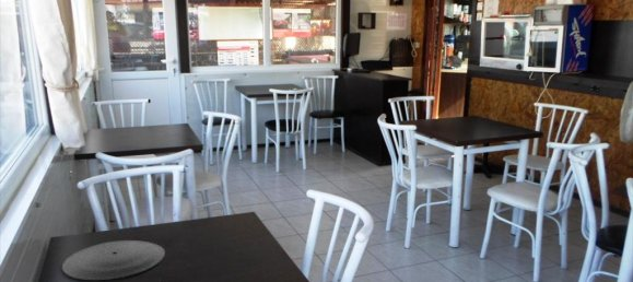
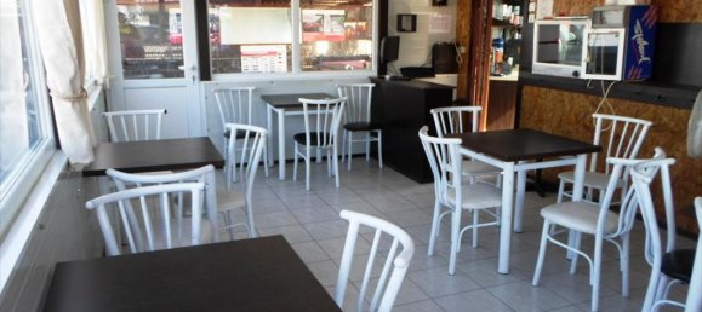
- plate [61,239,166,281]
